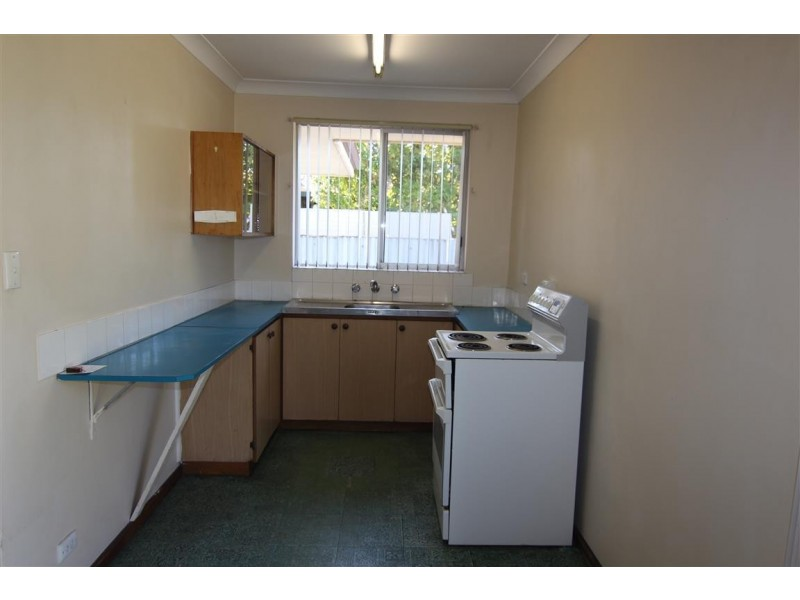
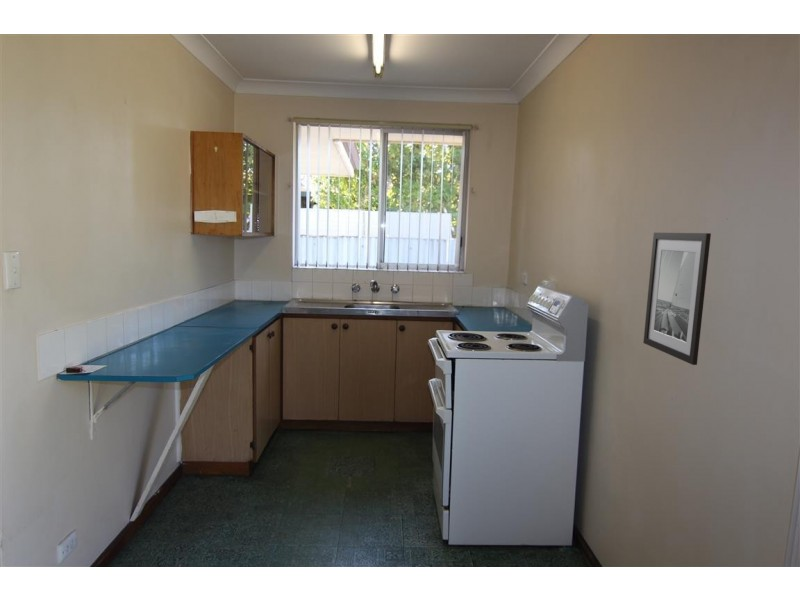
+ wall art [642,232,712,366]
